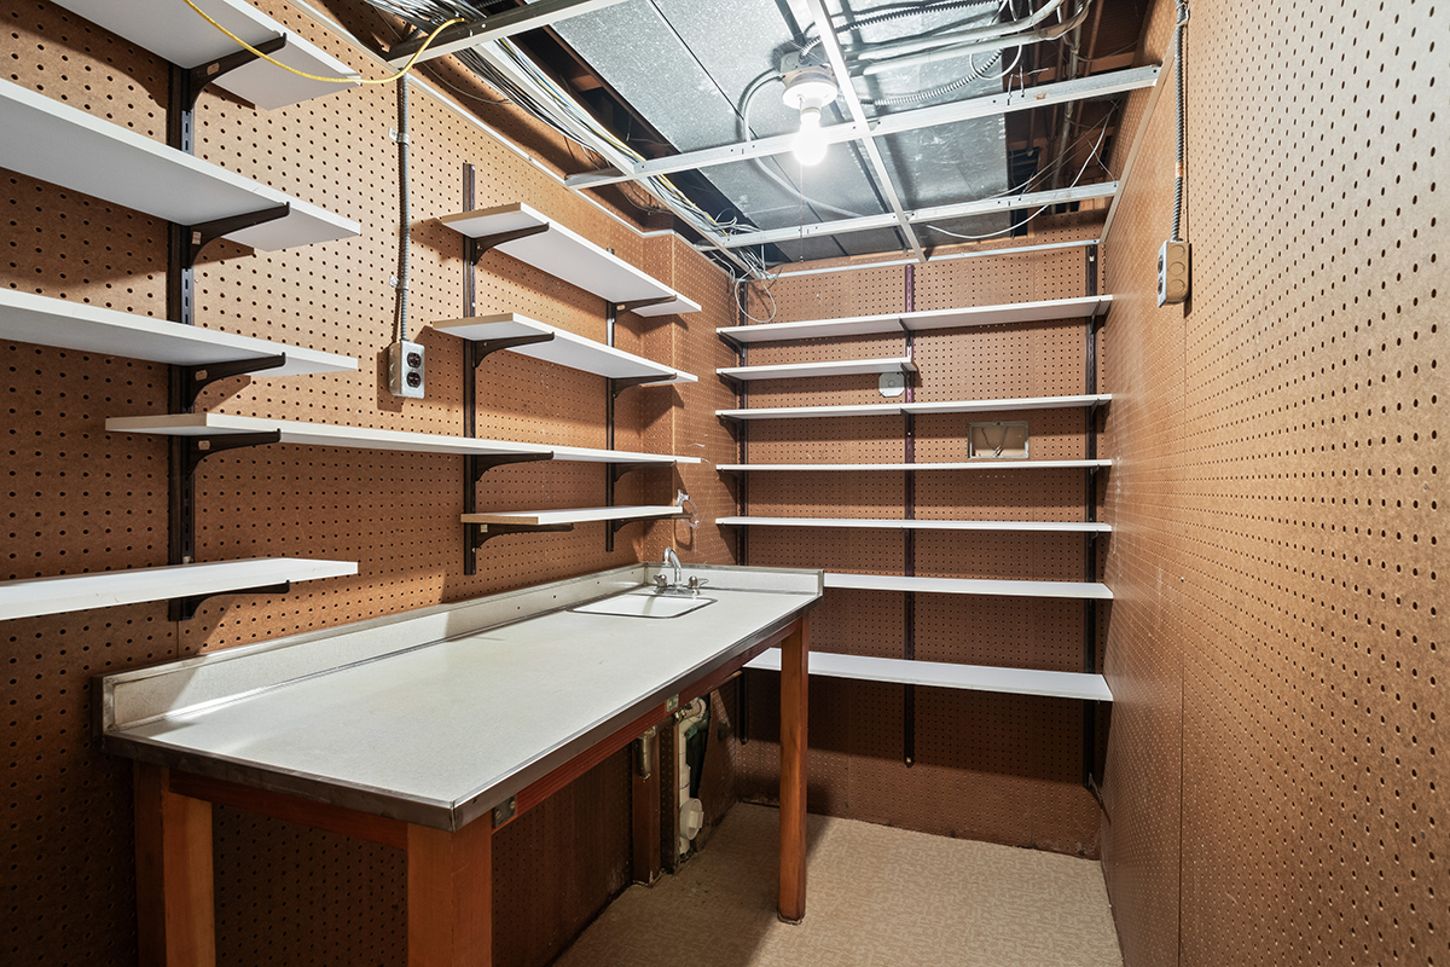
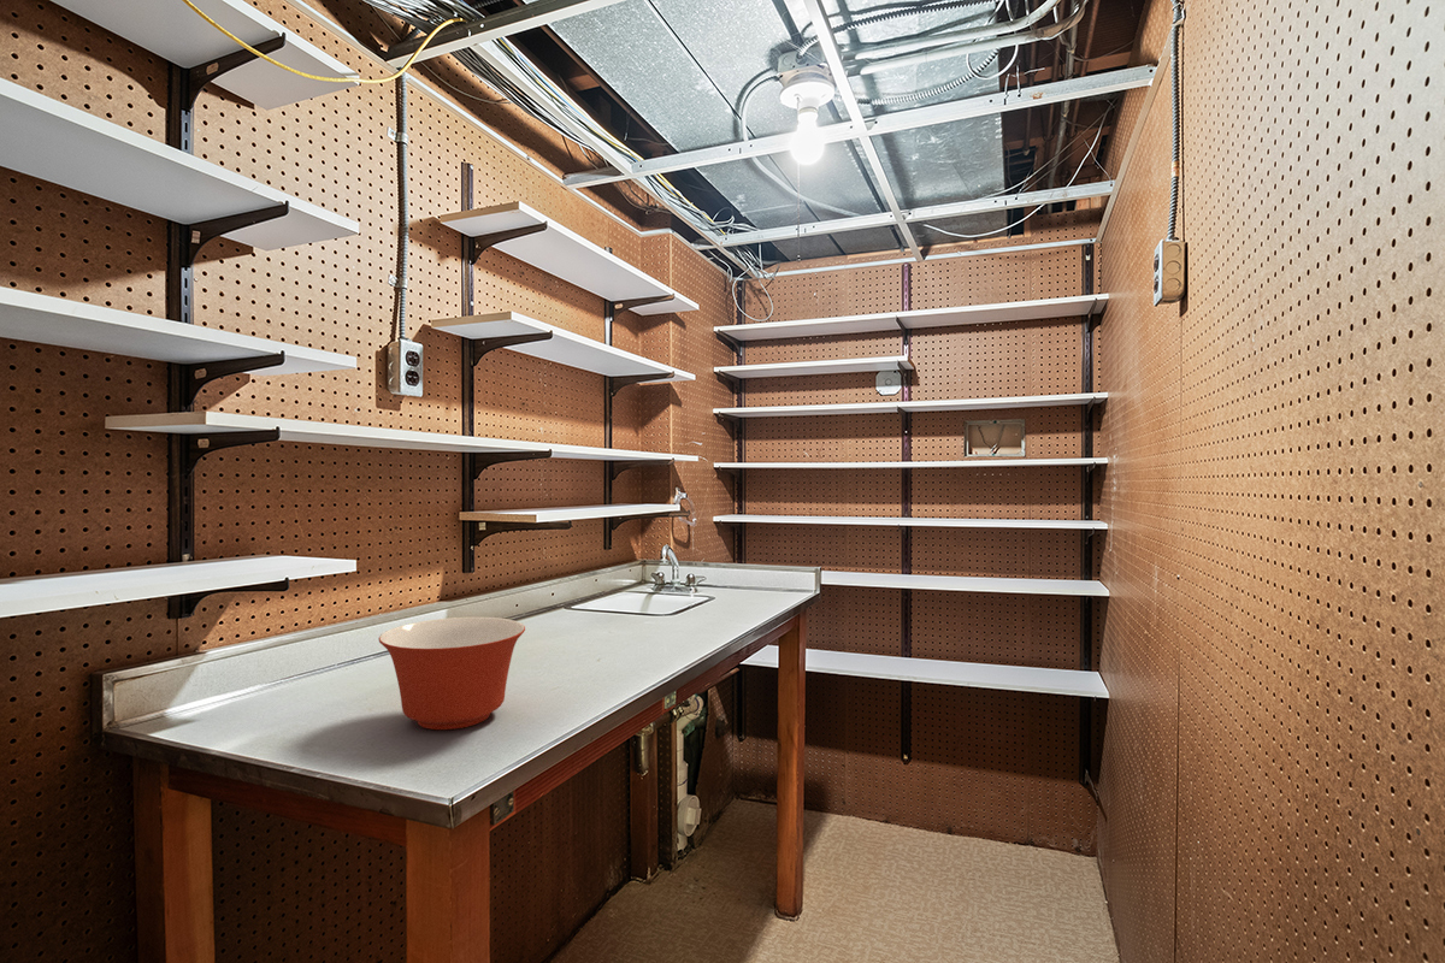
+ mixing bowl [377,616,526,731]
